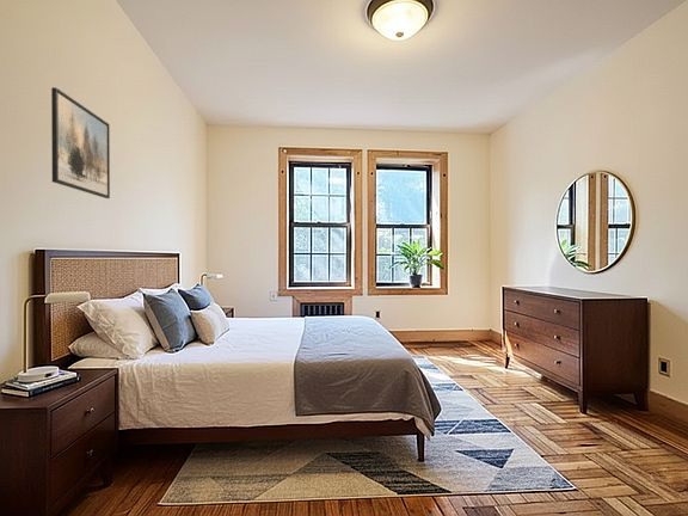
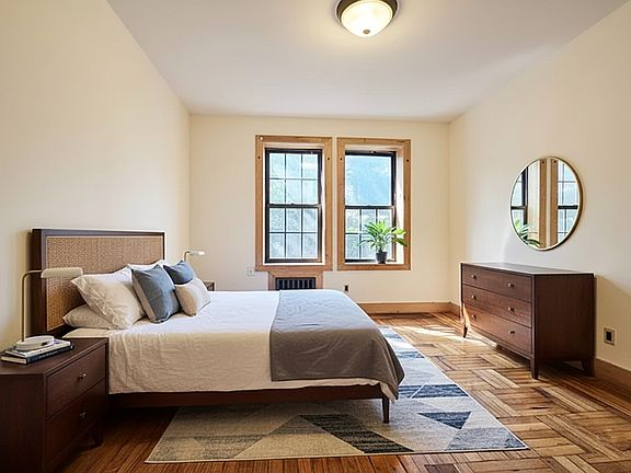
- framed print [50,86,111,199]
